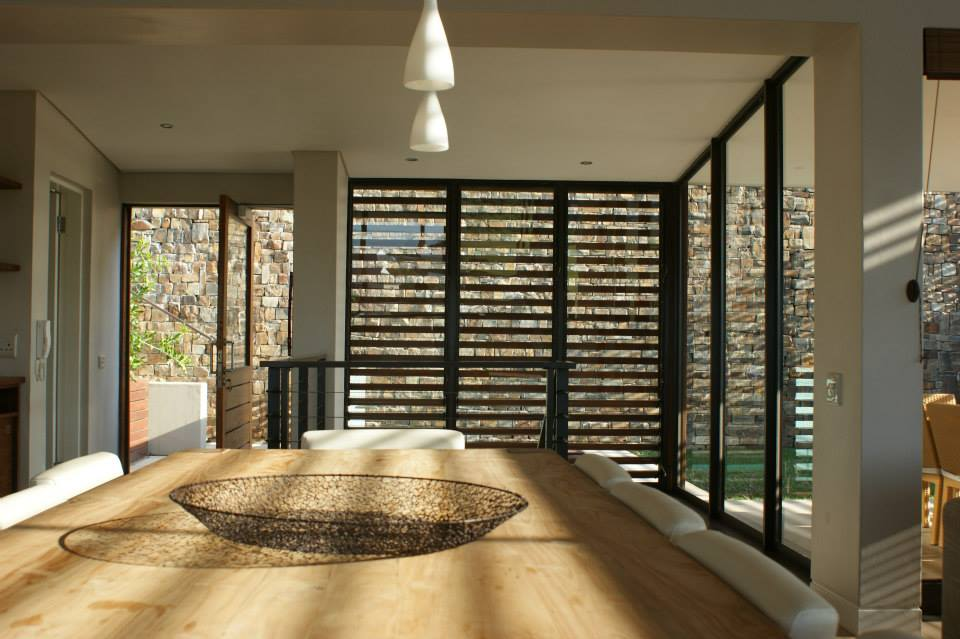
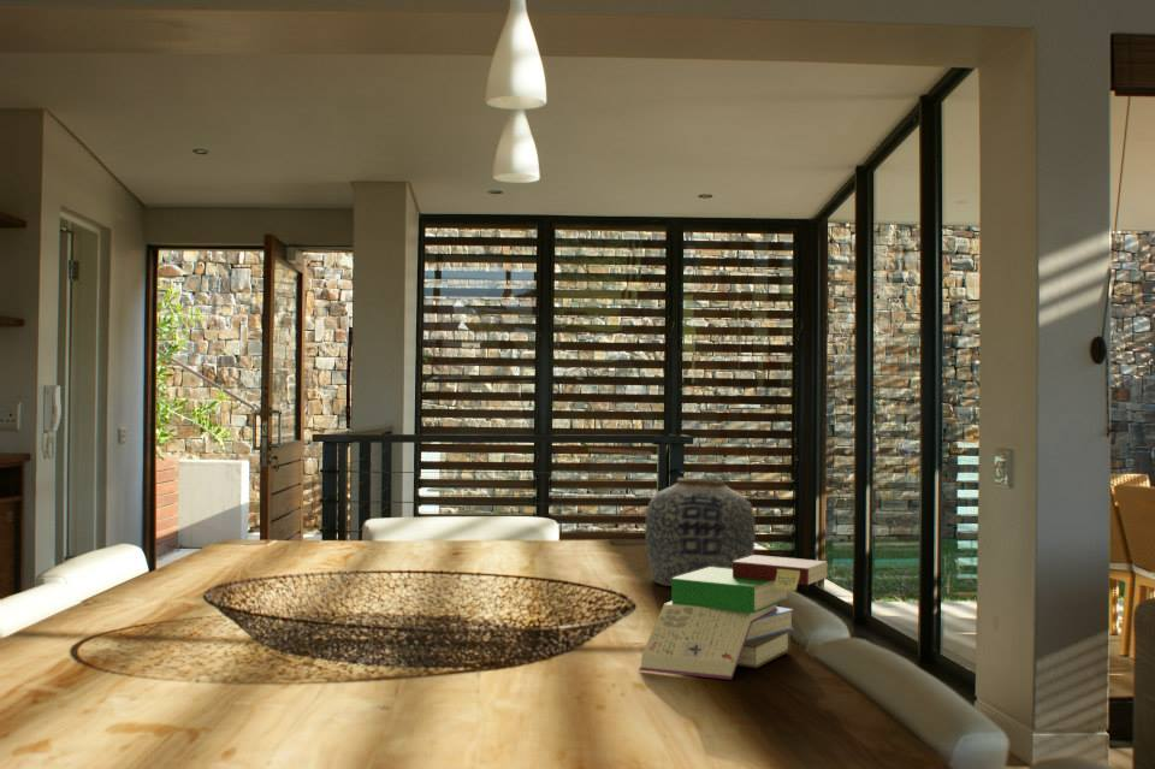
+ vase [644,477,757,587]
+ book [638,554,828,681]
